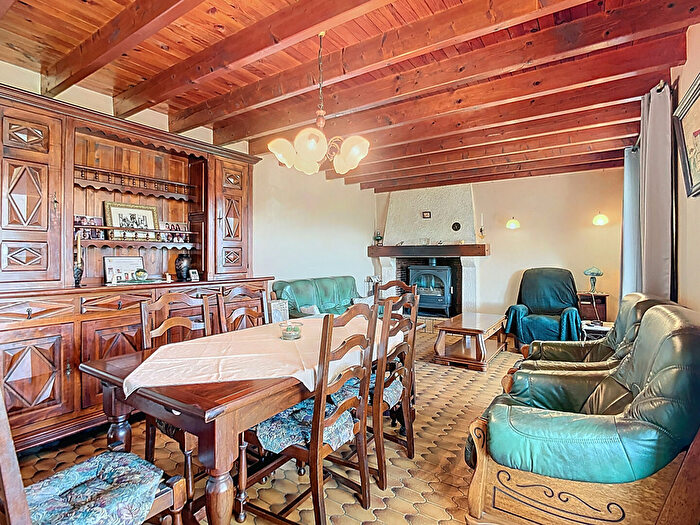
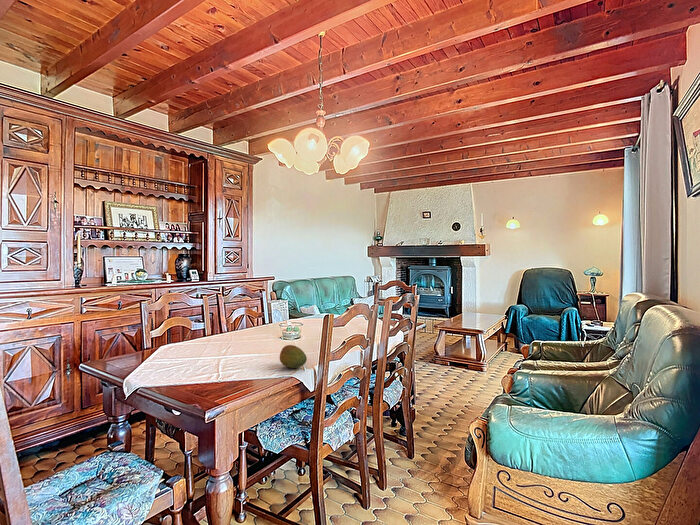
+ fruit [279,344,308,369]
